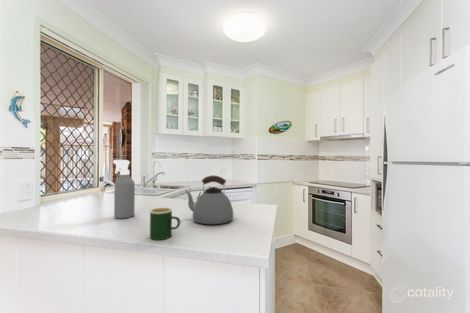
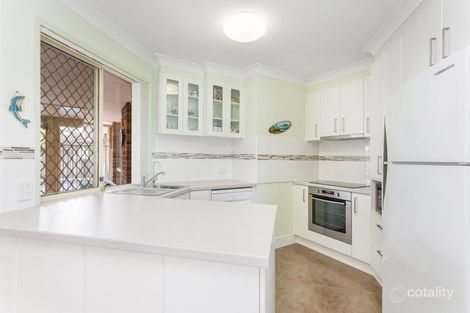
- spray bottle [112,159,136,219]
- kettle [184,175,234,225]
- mug [149,207,181,241]
